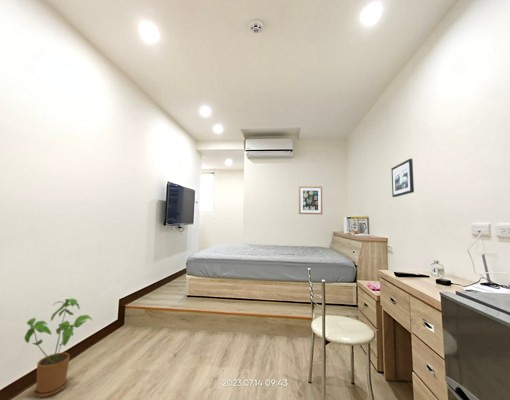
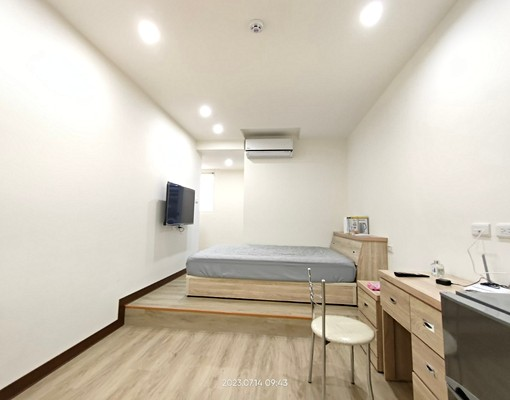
- wall art [298,186,323,215]
- house plant [23,298,94,398]
- picture frame [390,158,415,198]
